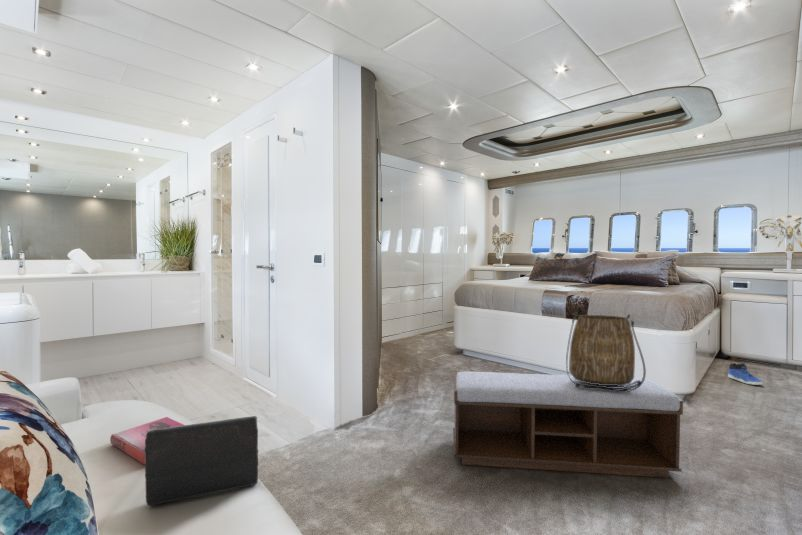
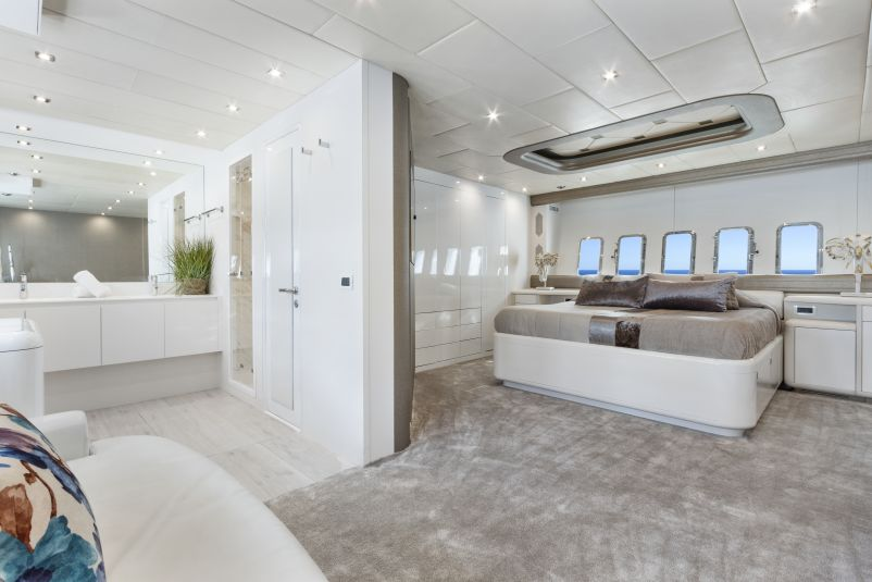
- sneaker [727,362,763,386]
- hardback book [109,416,185,466]
- clutch bag [144,415,259,506]
- tote bag [565,311,647,392]
- bench [452,370,684,479]
